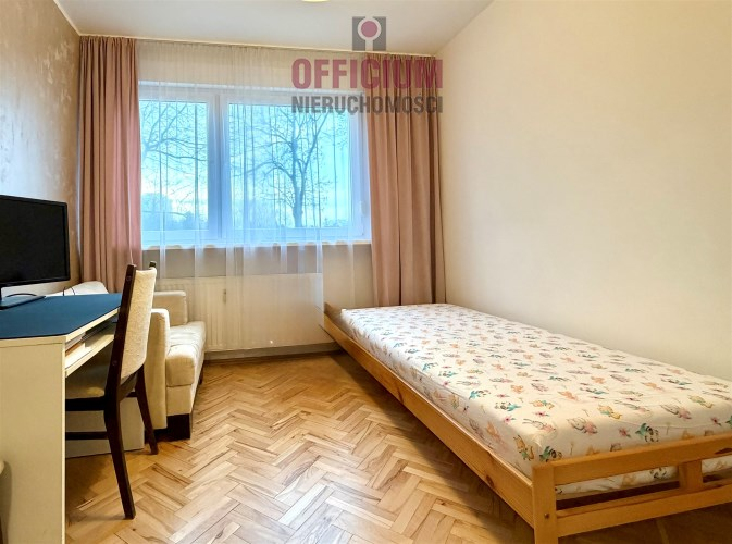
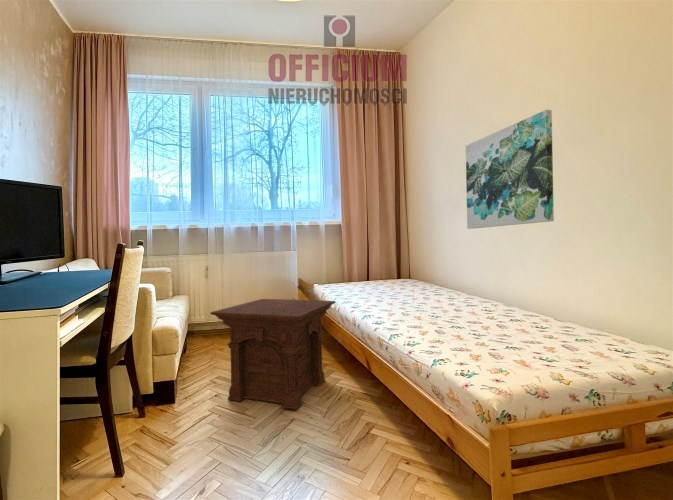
+ side table [209,298,337,410]
+ wall art [465,109,555,230]
